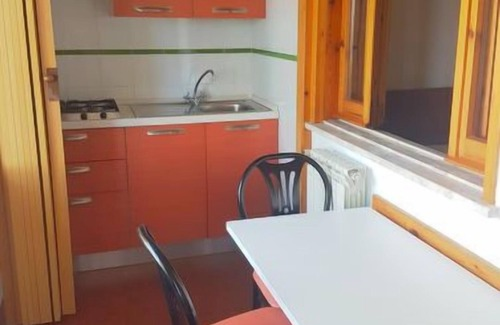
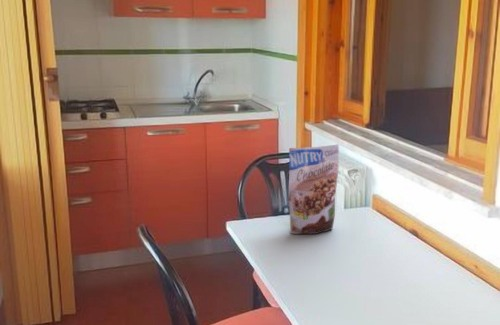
+ granola pouch [288,143,340,235]
